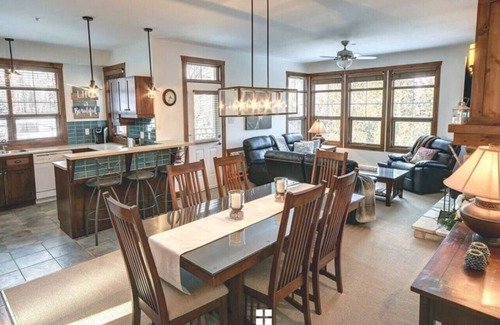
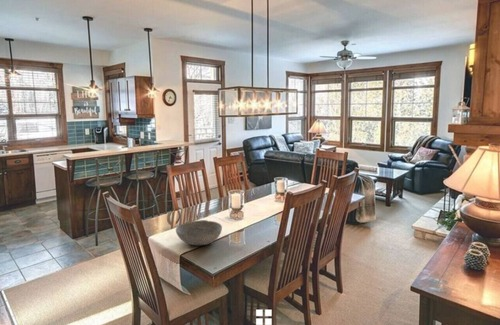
+ bowl [175,219,223,246]
